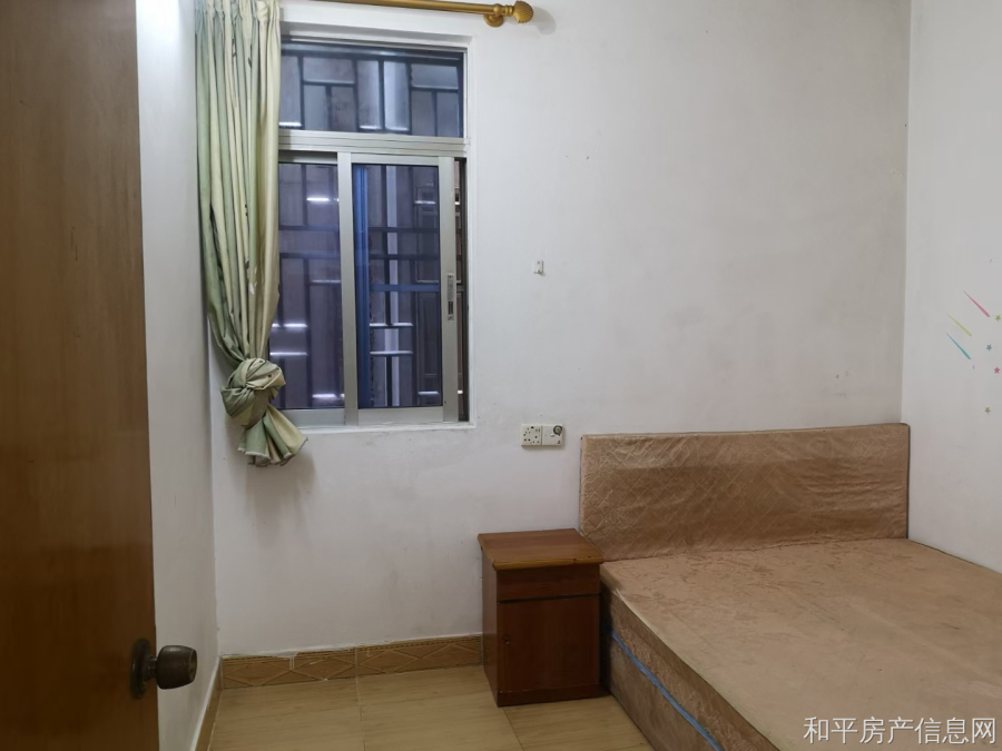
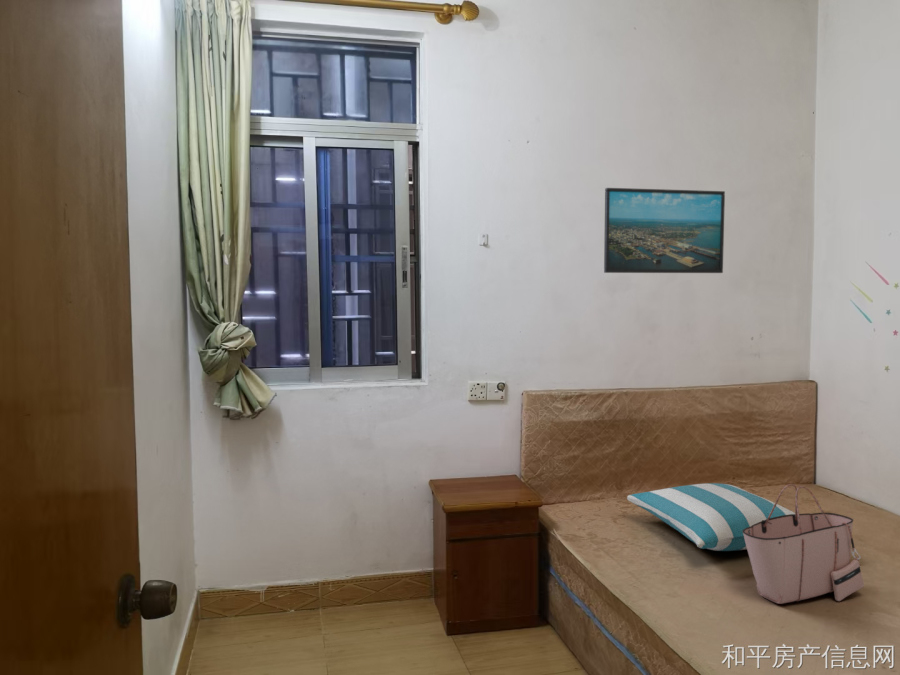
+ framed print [603,187,726,274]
+ pillow [626,482,795,552]
+ tote bag [742,483,865,605]
